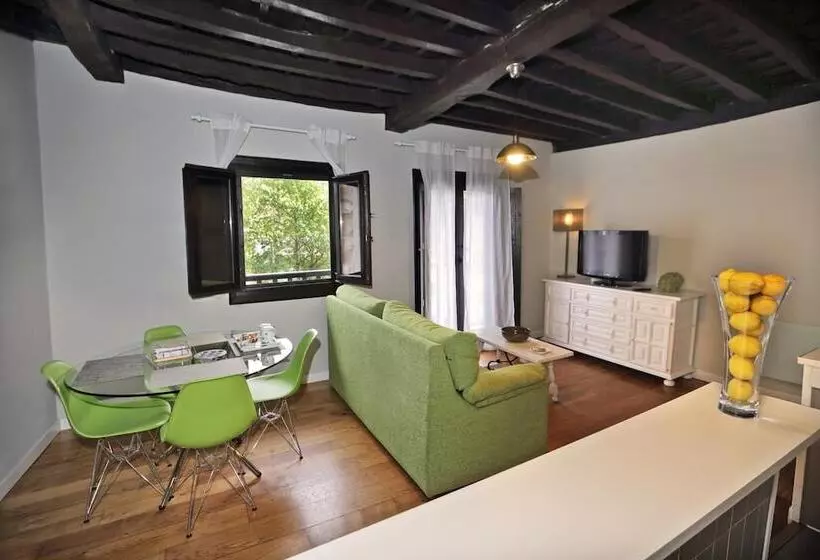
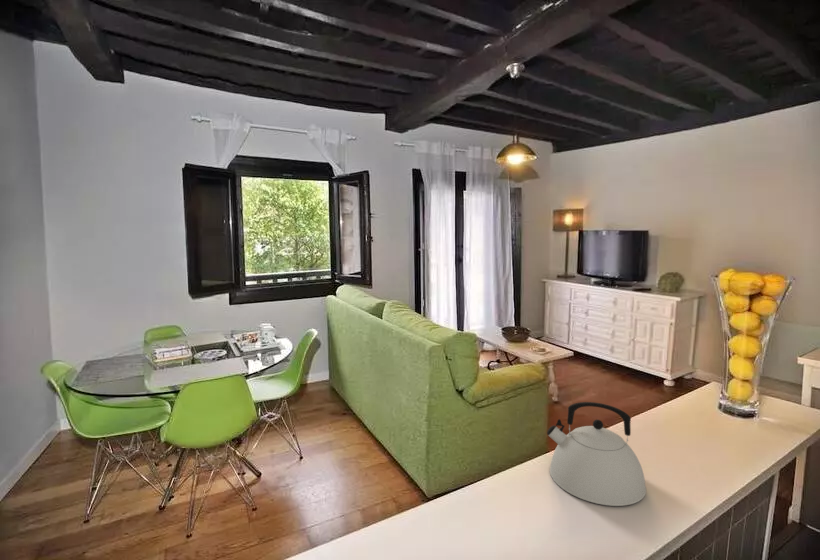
+ kettle [546,401,647,507]
